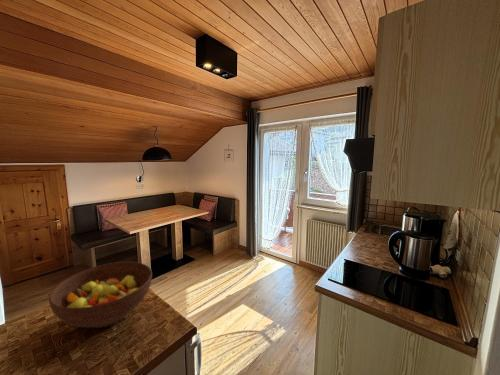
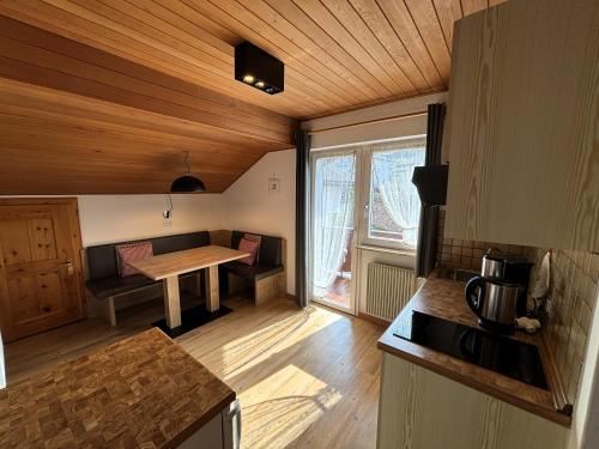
- fruit bowl [48,261,153,329]
